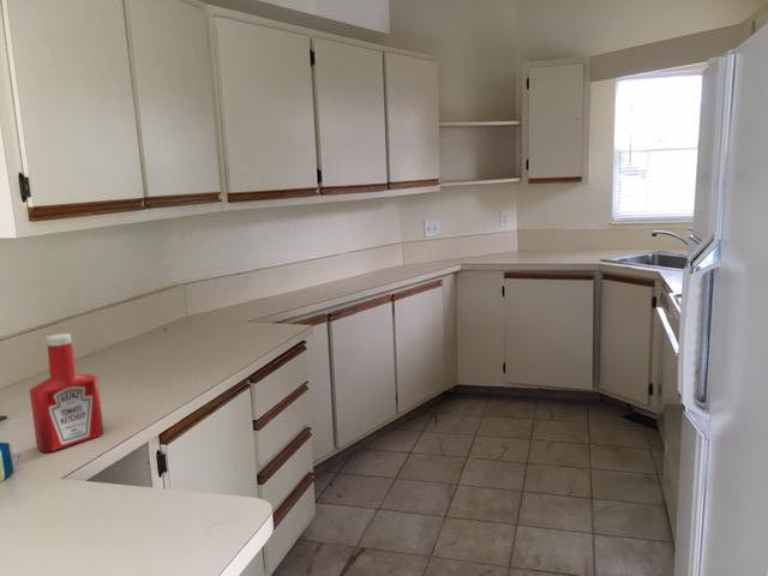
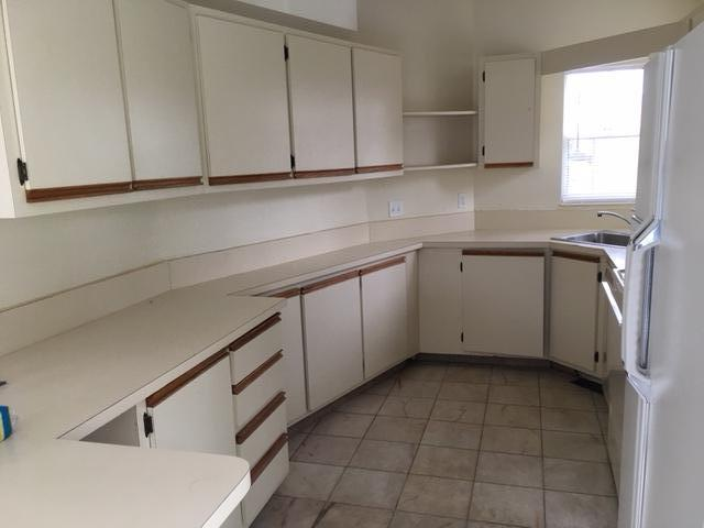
- soap bottle [29,332,104,454]
